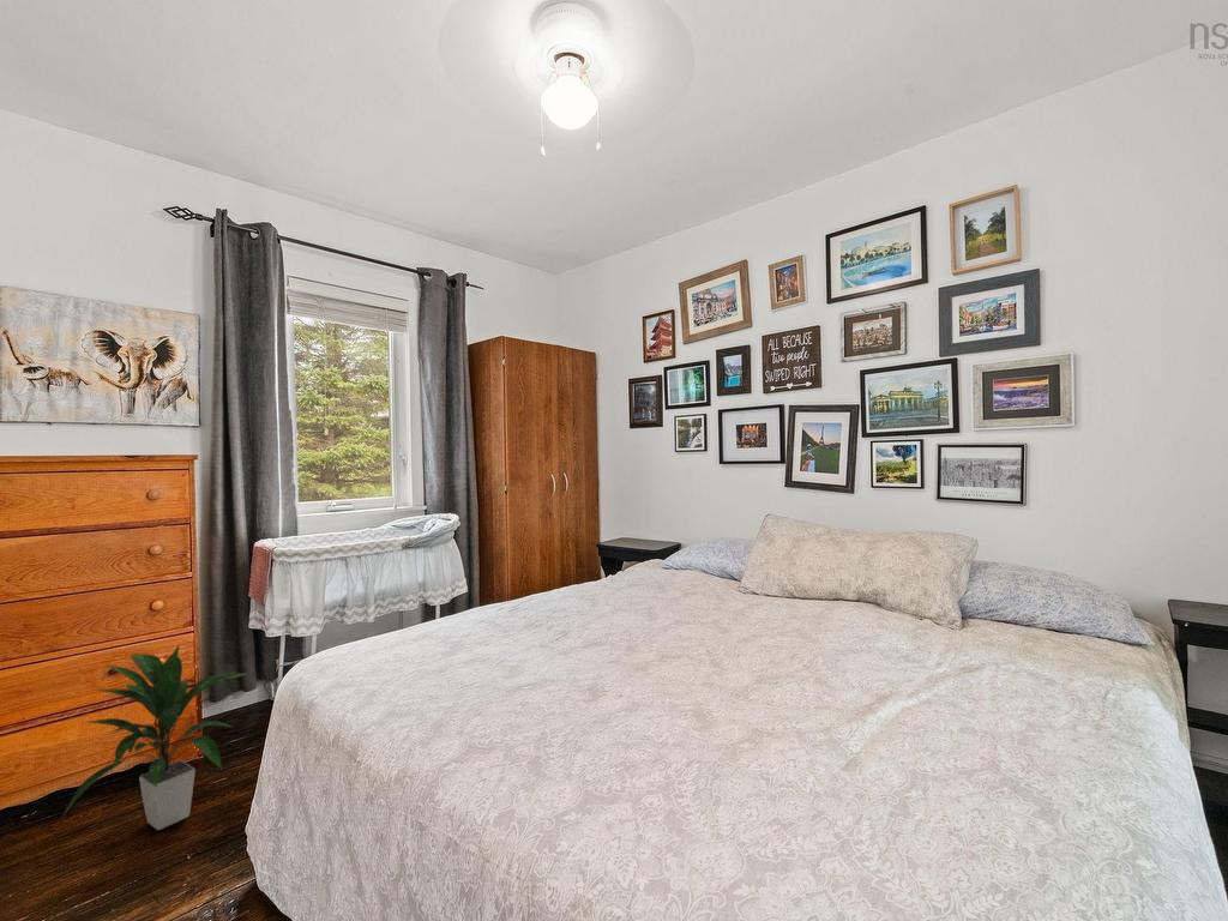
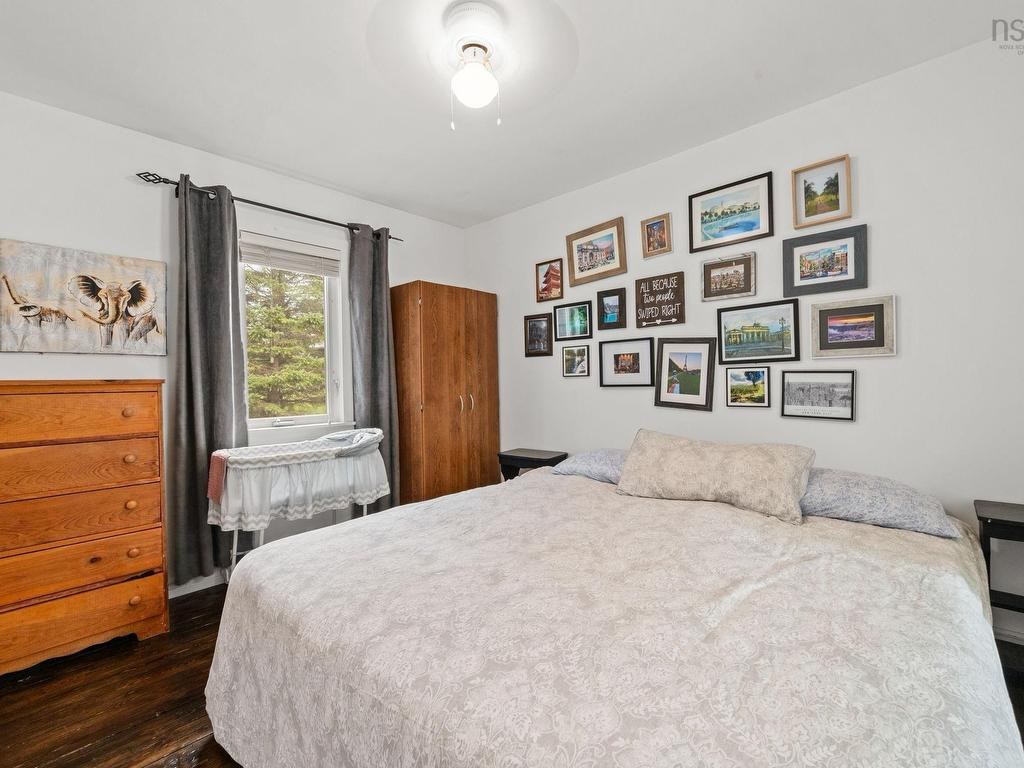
- indoor plant [61,644,247,831]
